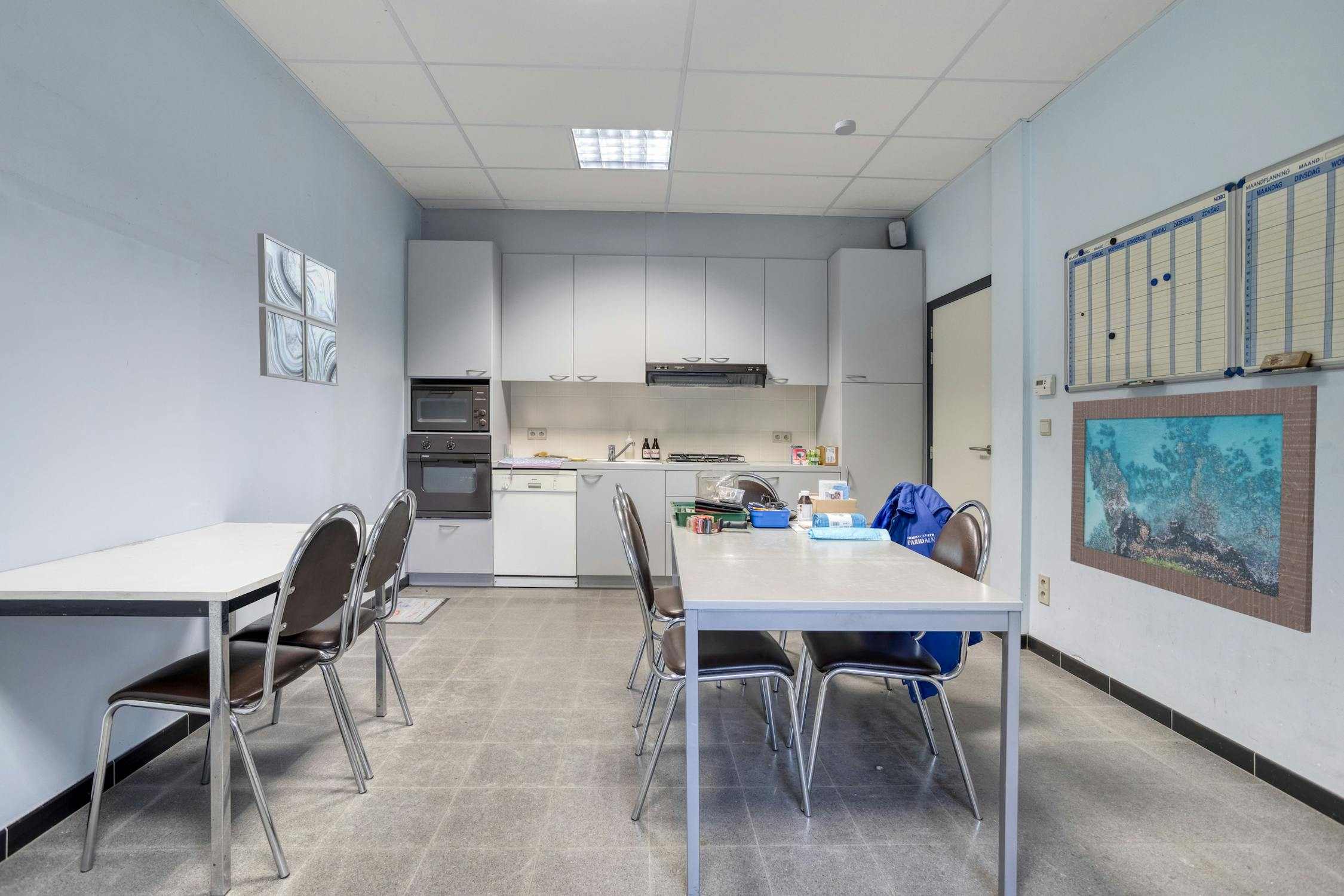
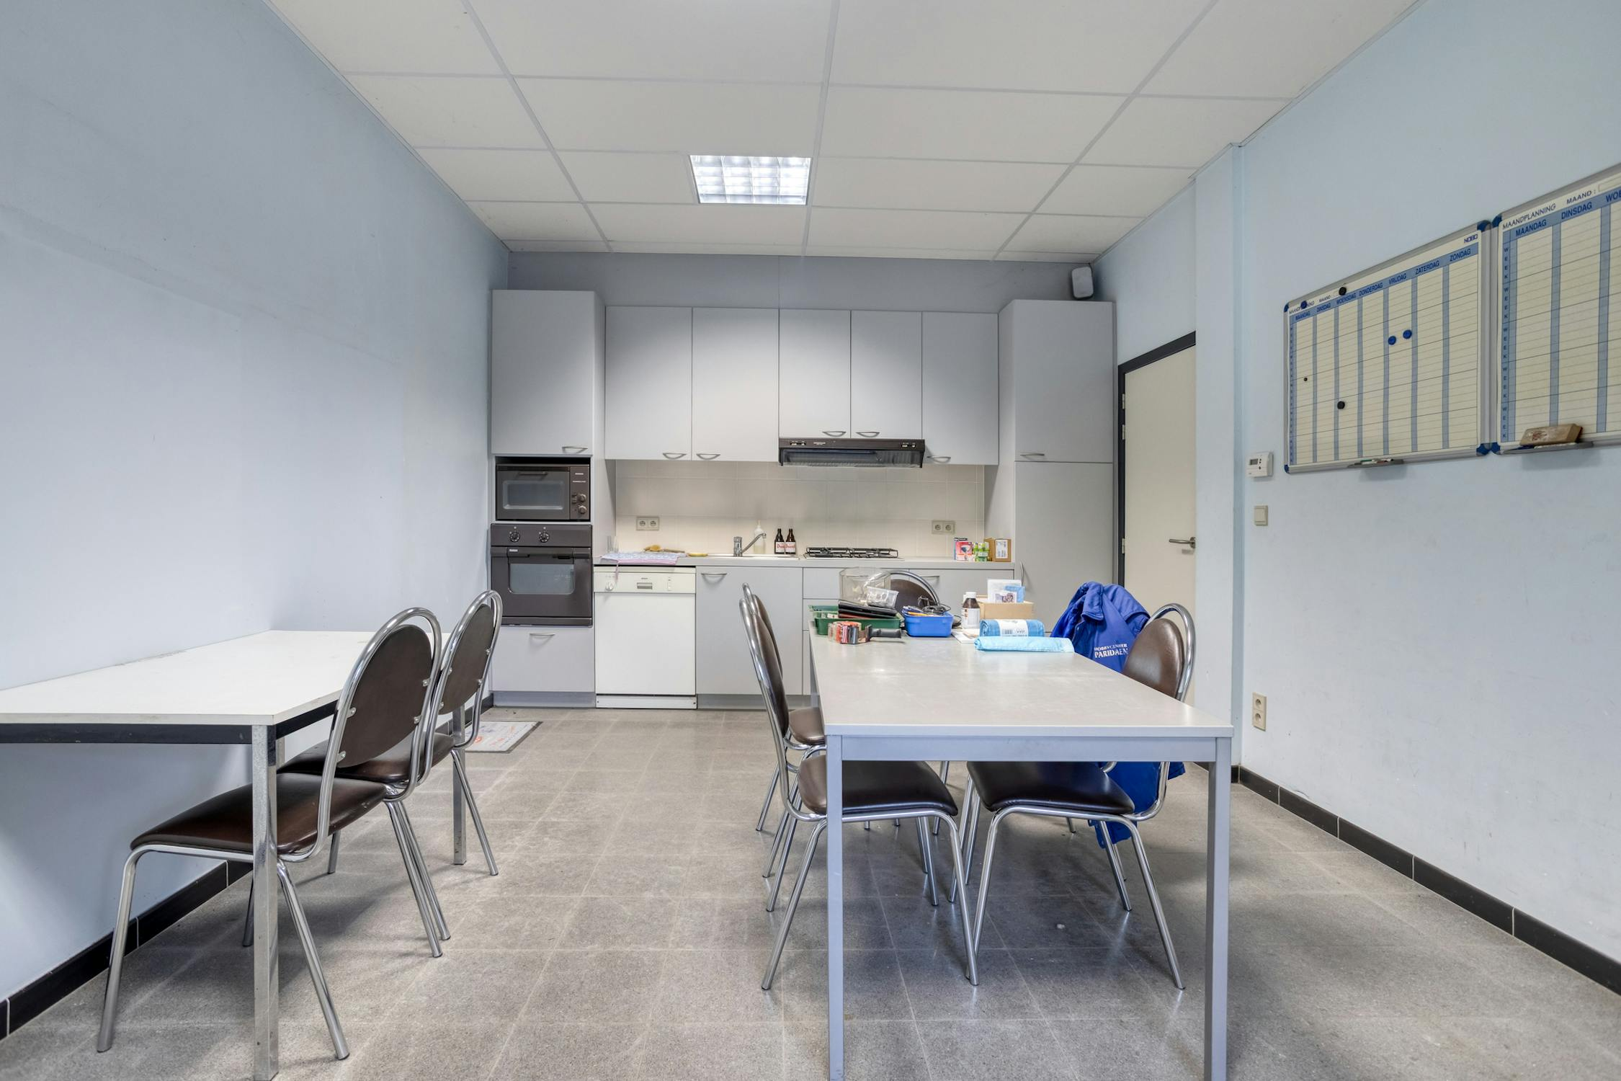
- wall art [1070,385,1318,633]
- wall art [257,233,339,386]
- smoke detector [834,118,857,136]
